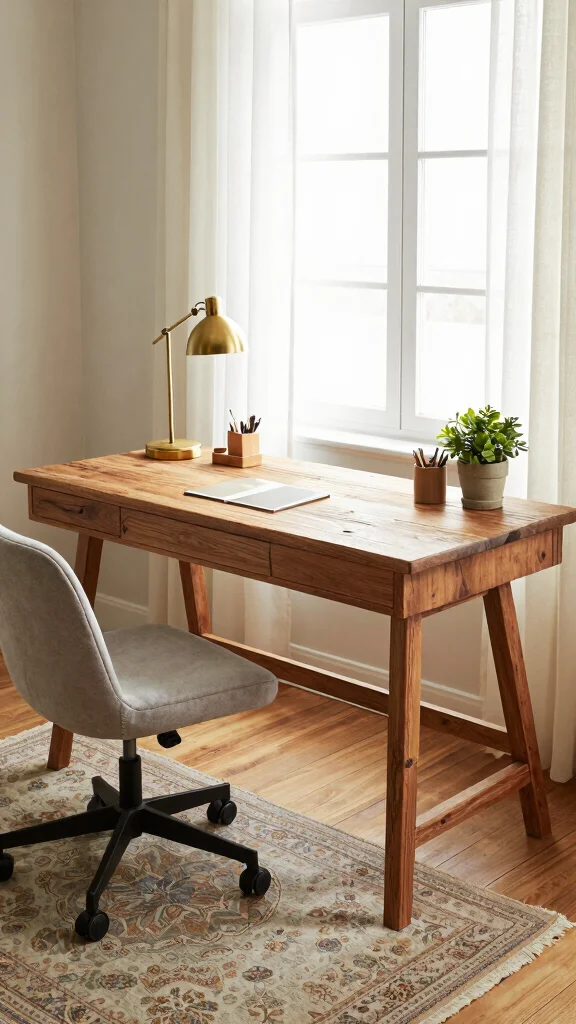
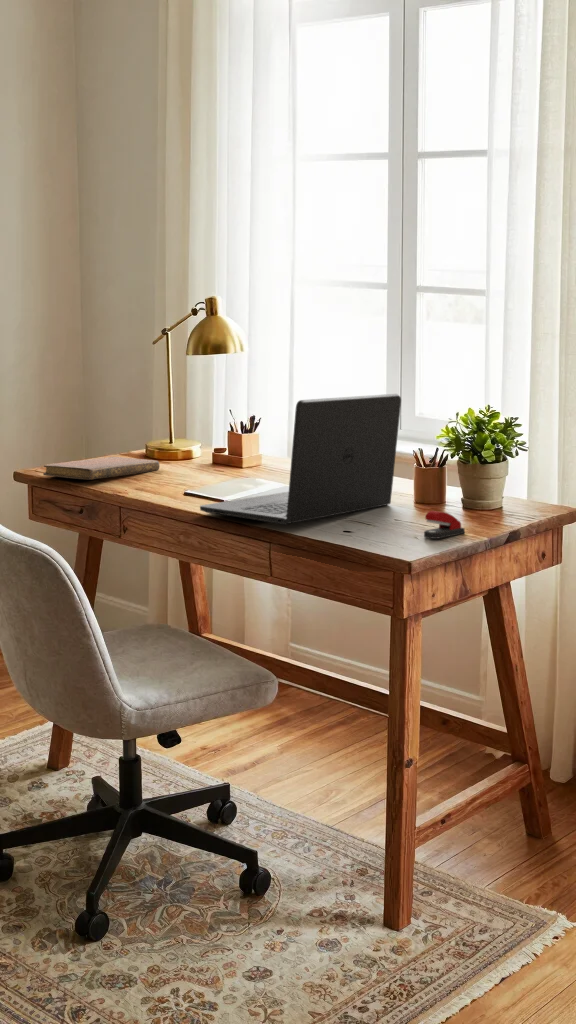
+ stapler [423,510,466,540]
+ notebook [42,456,161,481]
+ laptop [199,393,402,526]
